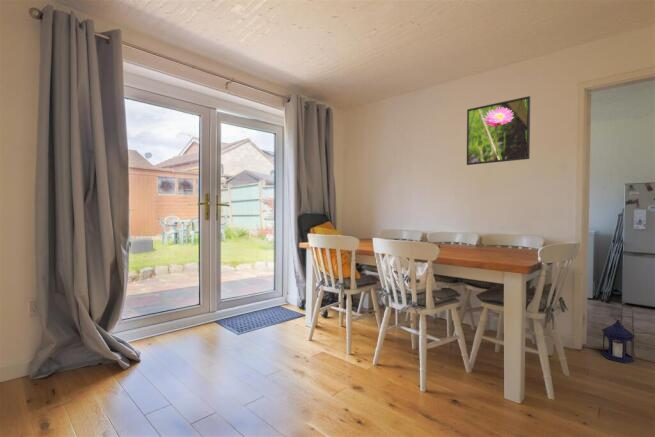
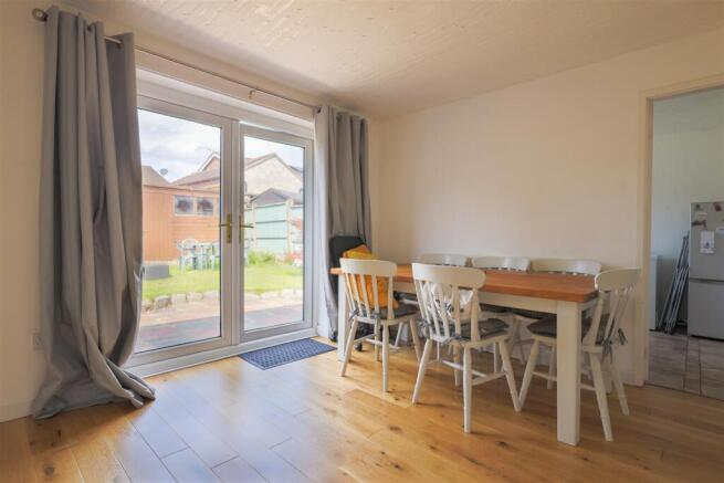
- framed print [466,95,531,166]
- lantern [600,314,636,364]
